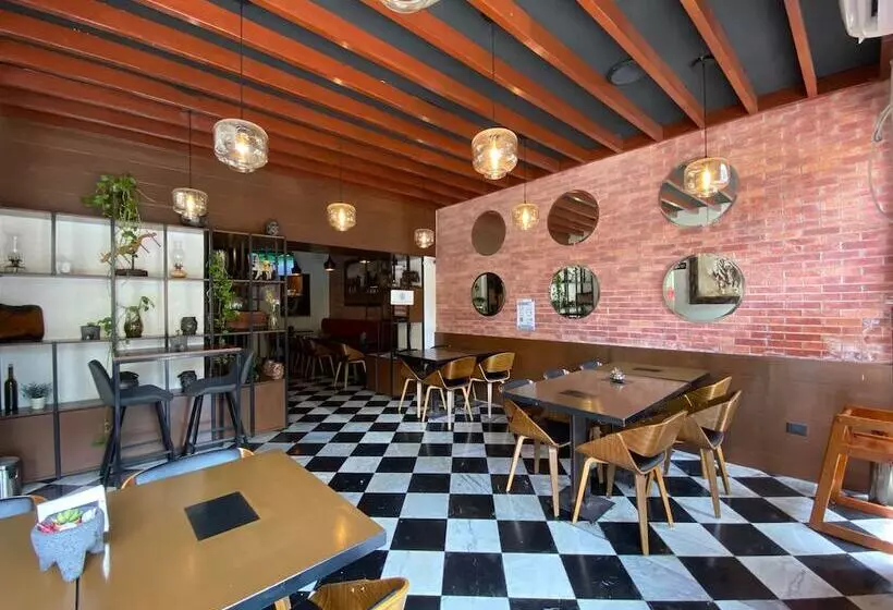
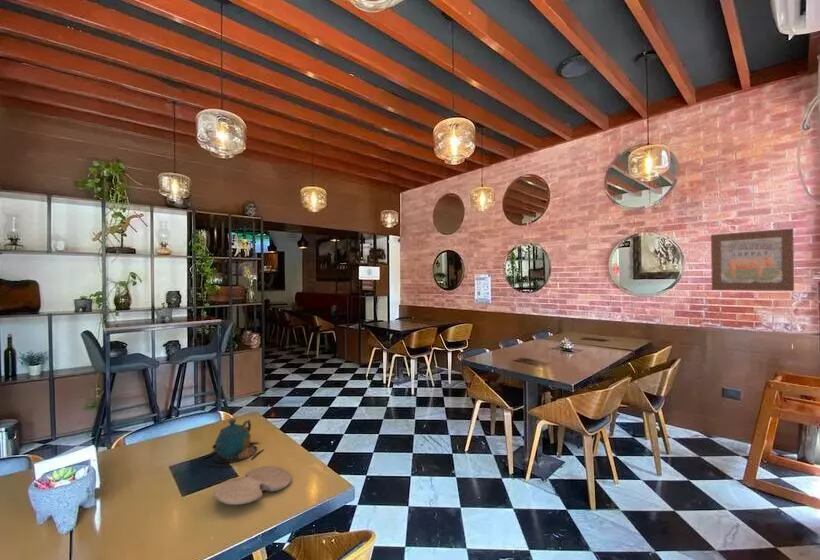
+ paint palette [213,465,292,506]
+ wall art [710,227,795,292]
+ teapot [201,418,264,469]
